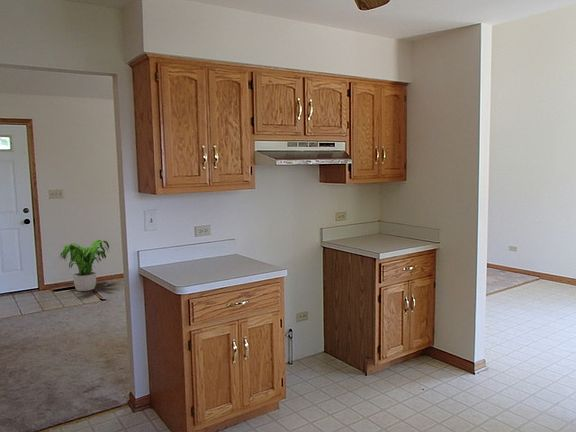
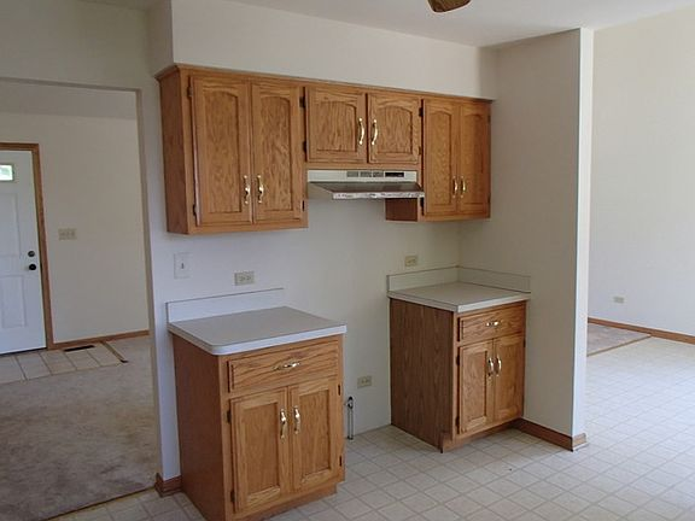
- potted plant [58,239,111,292]
